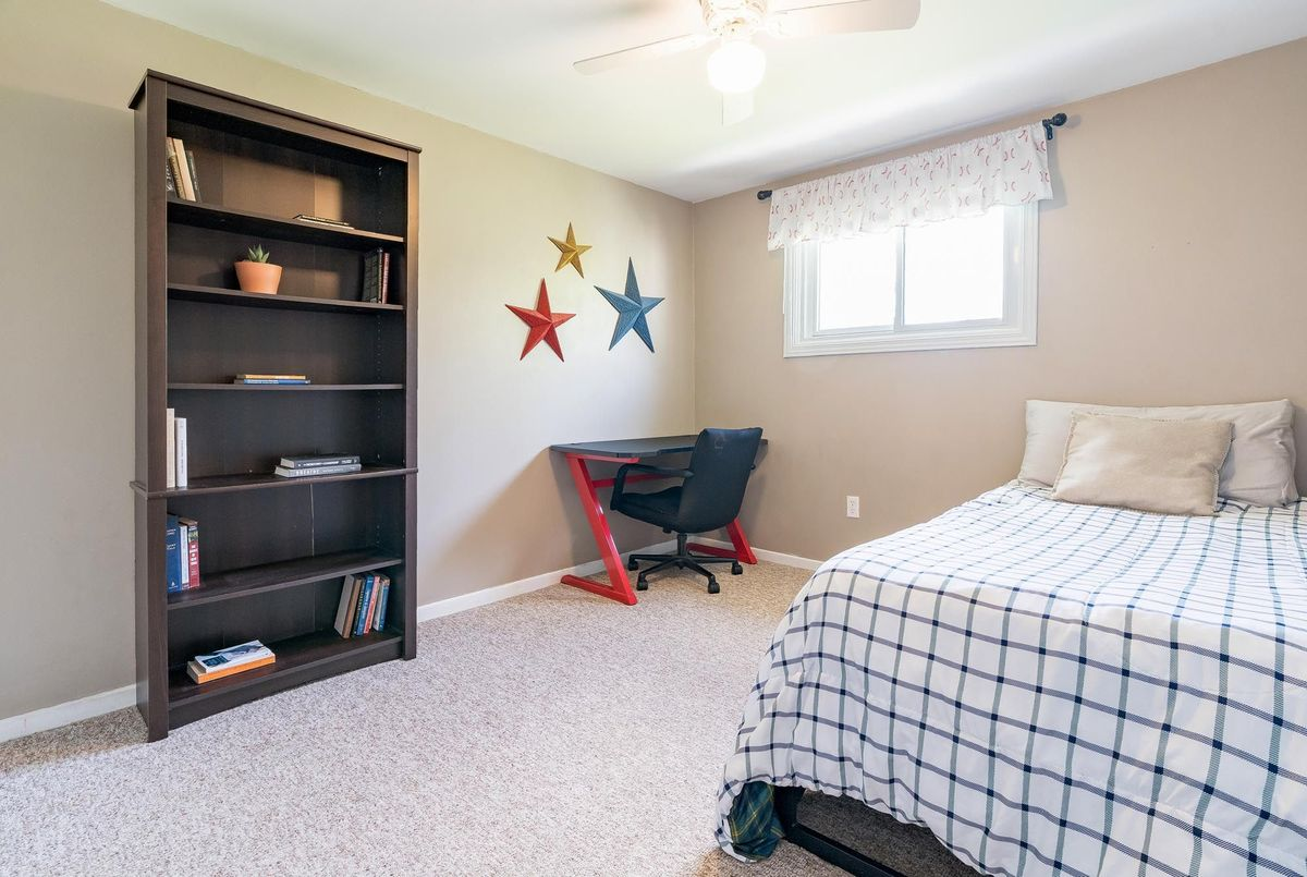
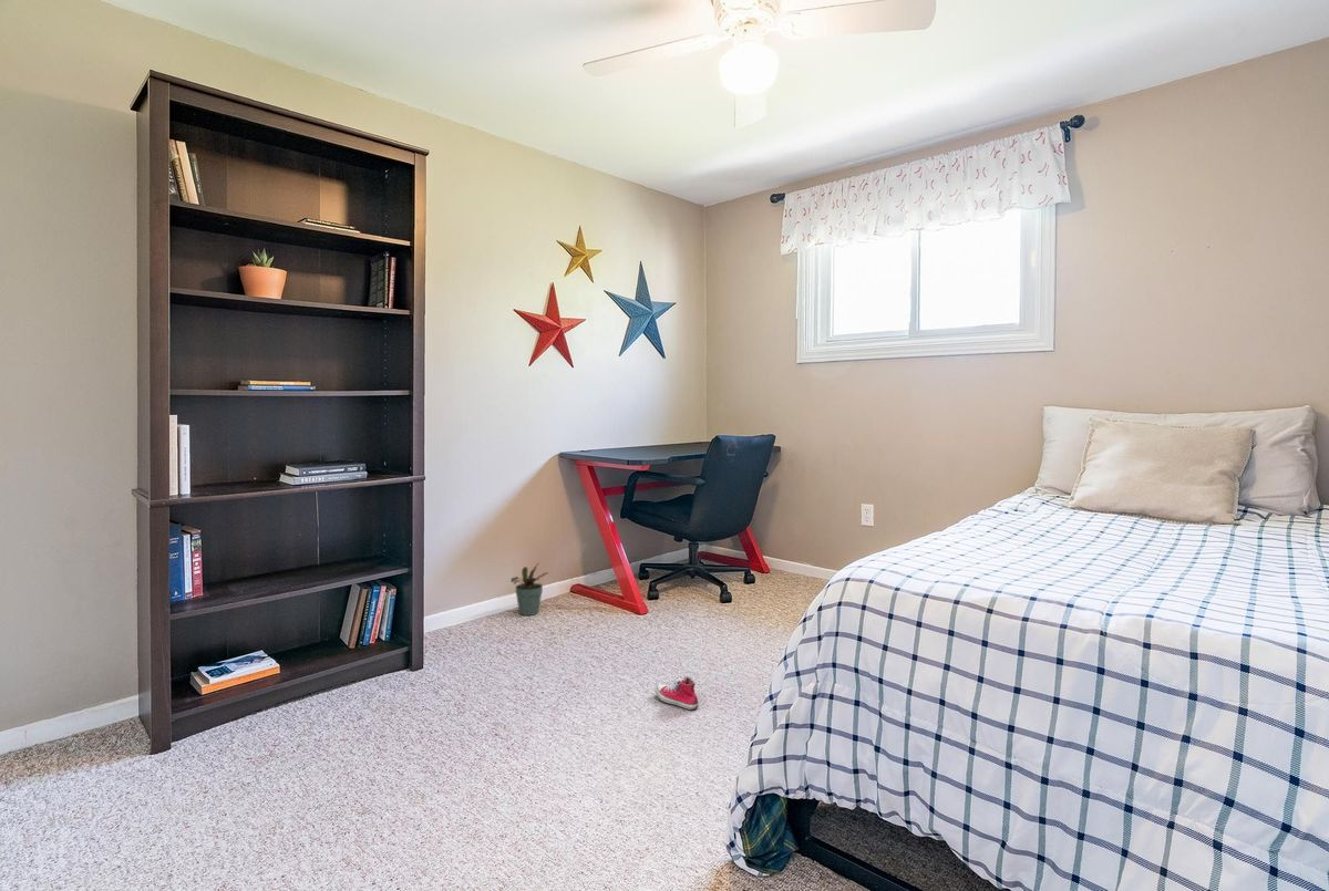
+ potted plant [509,561,550,617]
+ sneaker [655,674,700,711]
